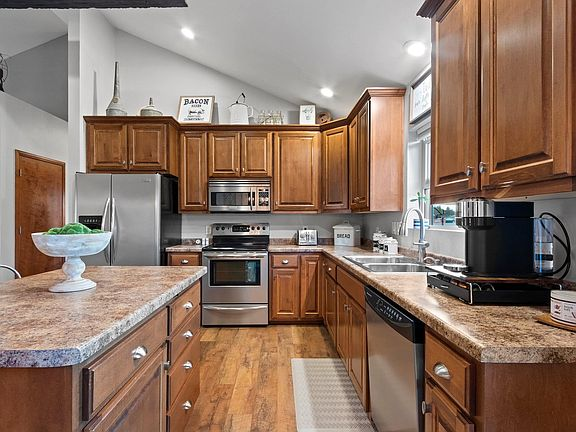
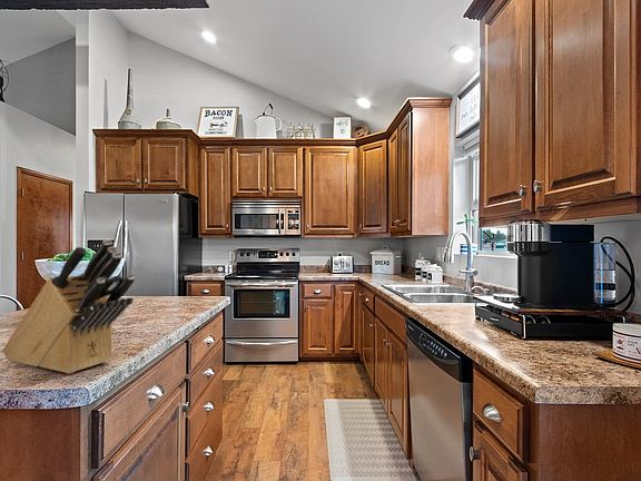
+ knife block [2,238,136,375]
